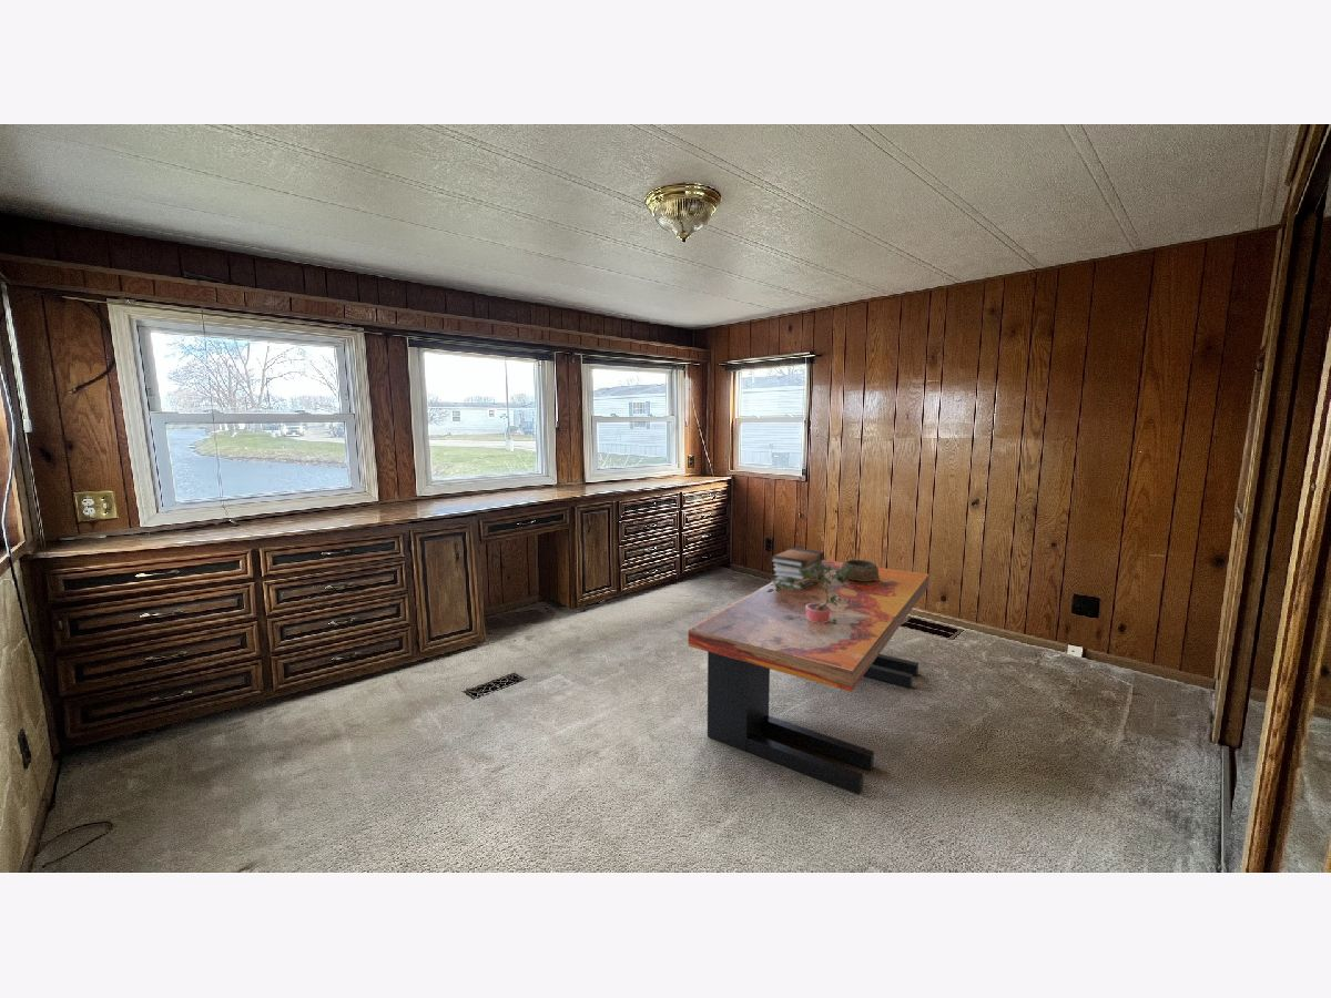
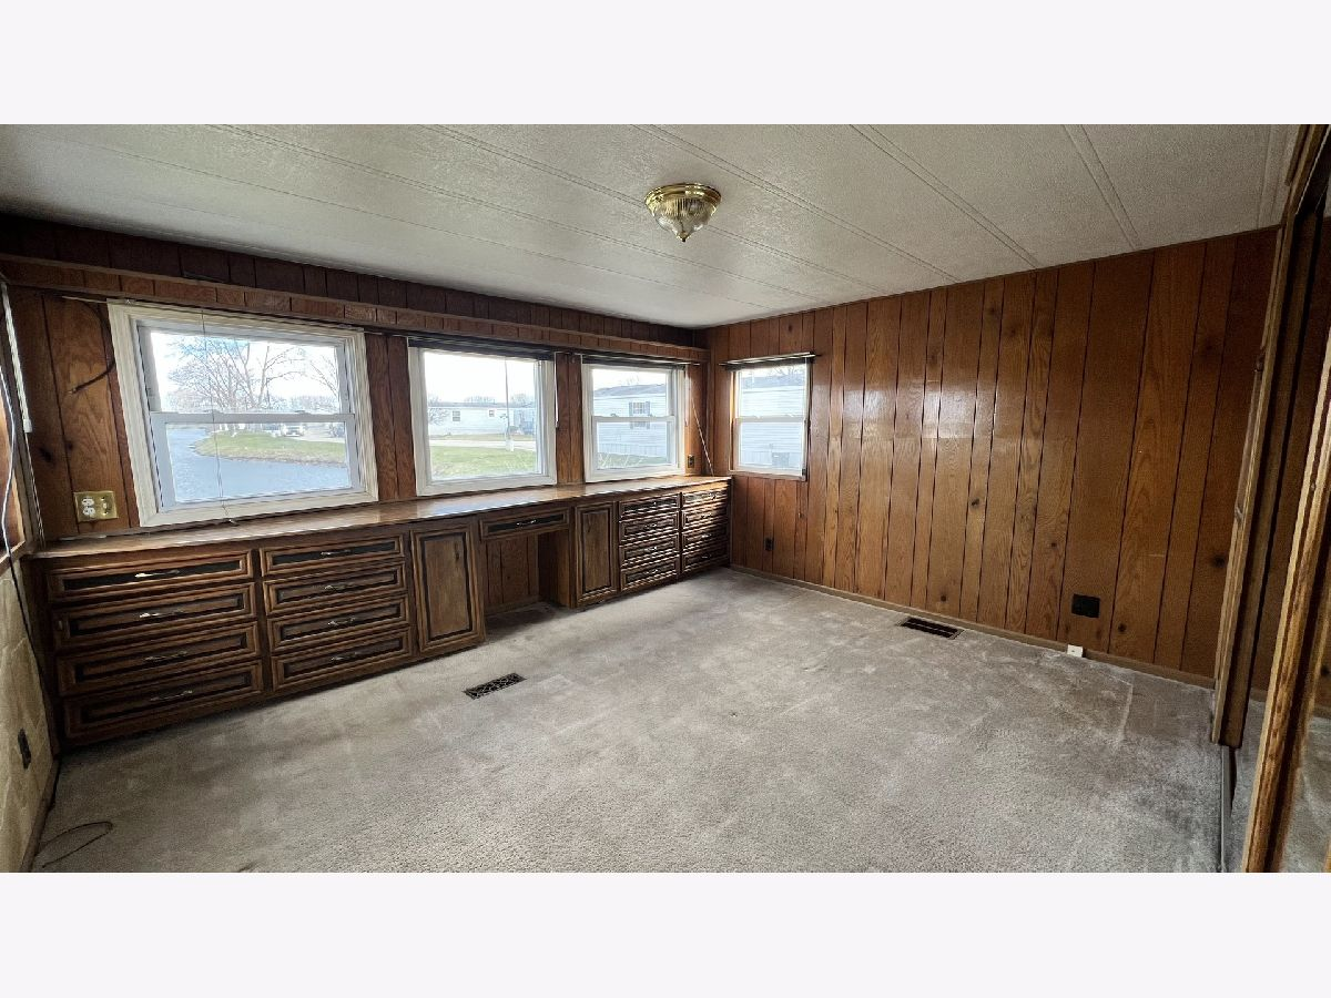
- coffee table [688,559,931,796]
- potted plant [768,562,855,623]
- decorative bowl [841,559,881,581]
- book stack [770,547,826,589]
